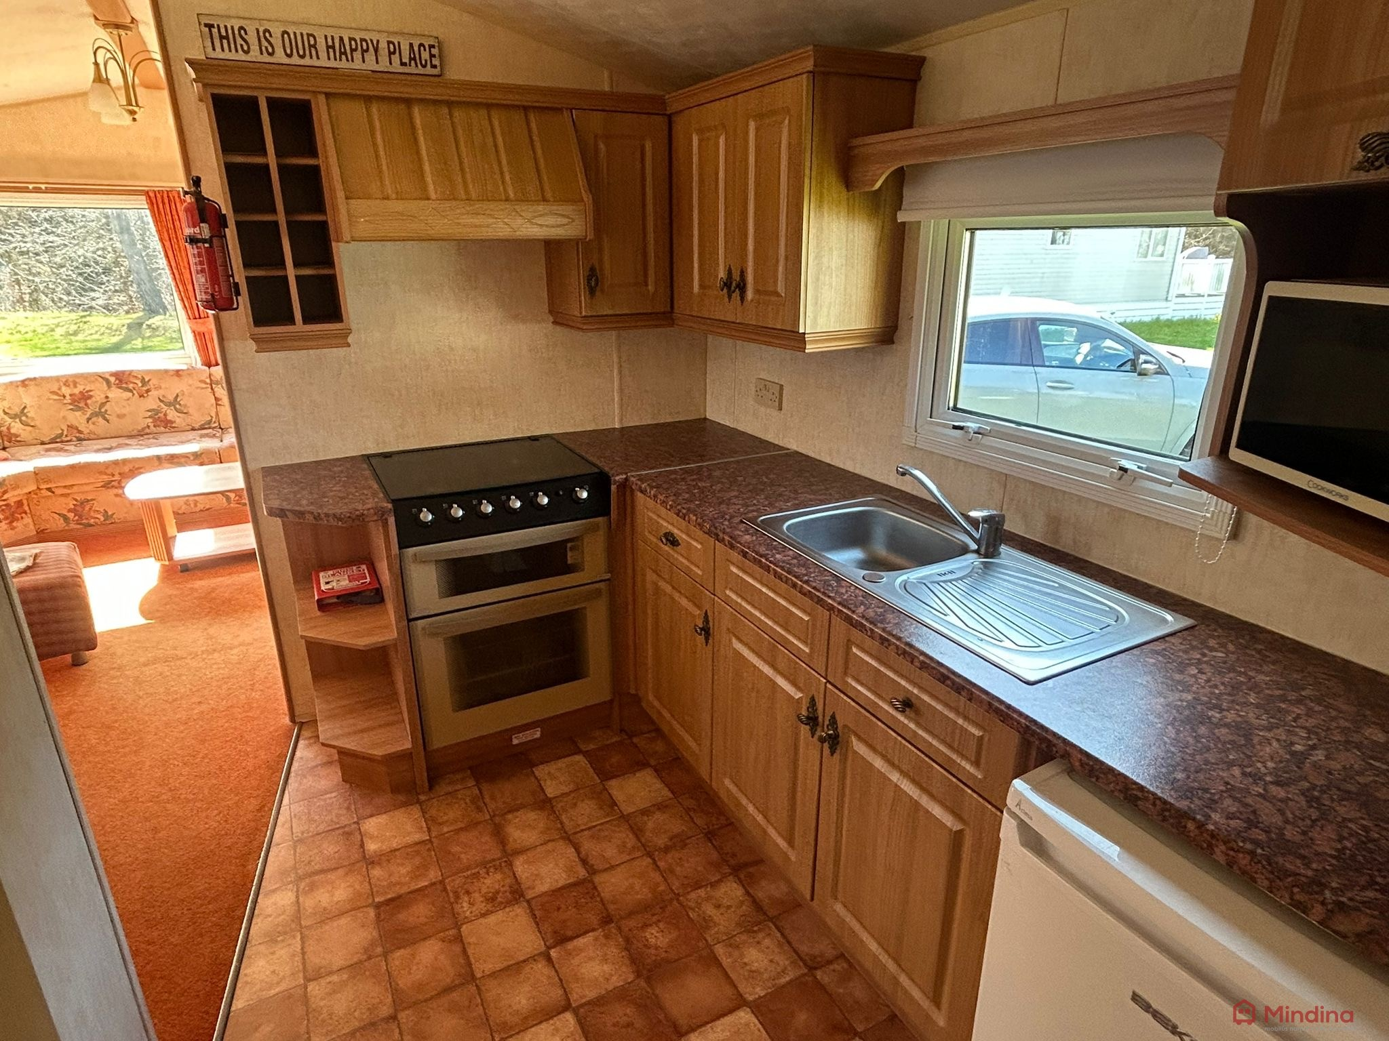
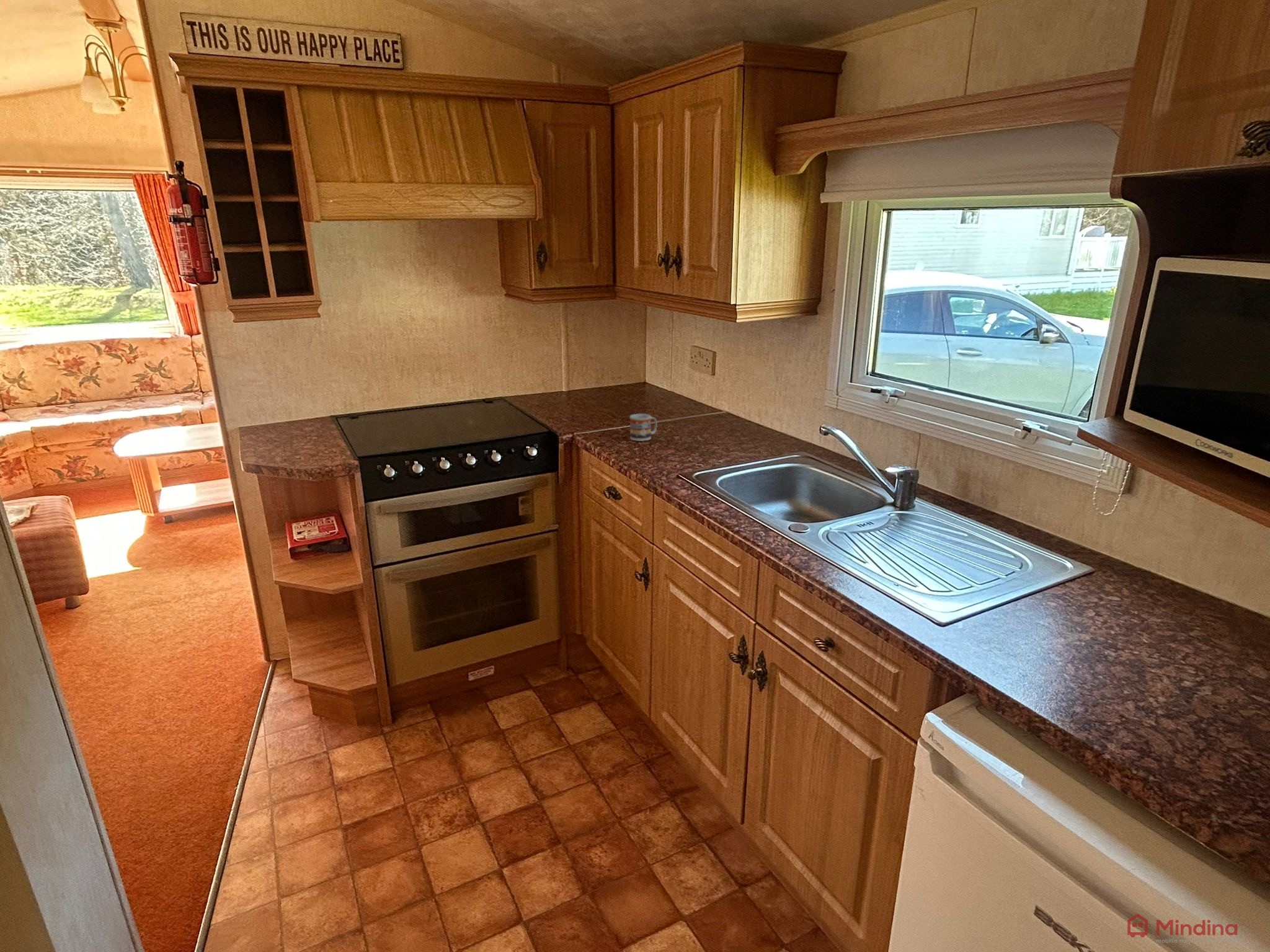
+ cup [629,413,658,442]
